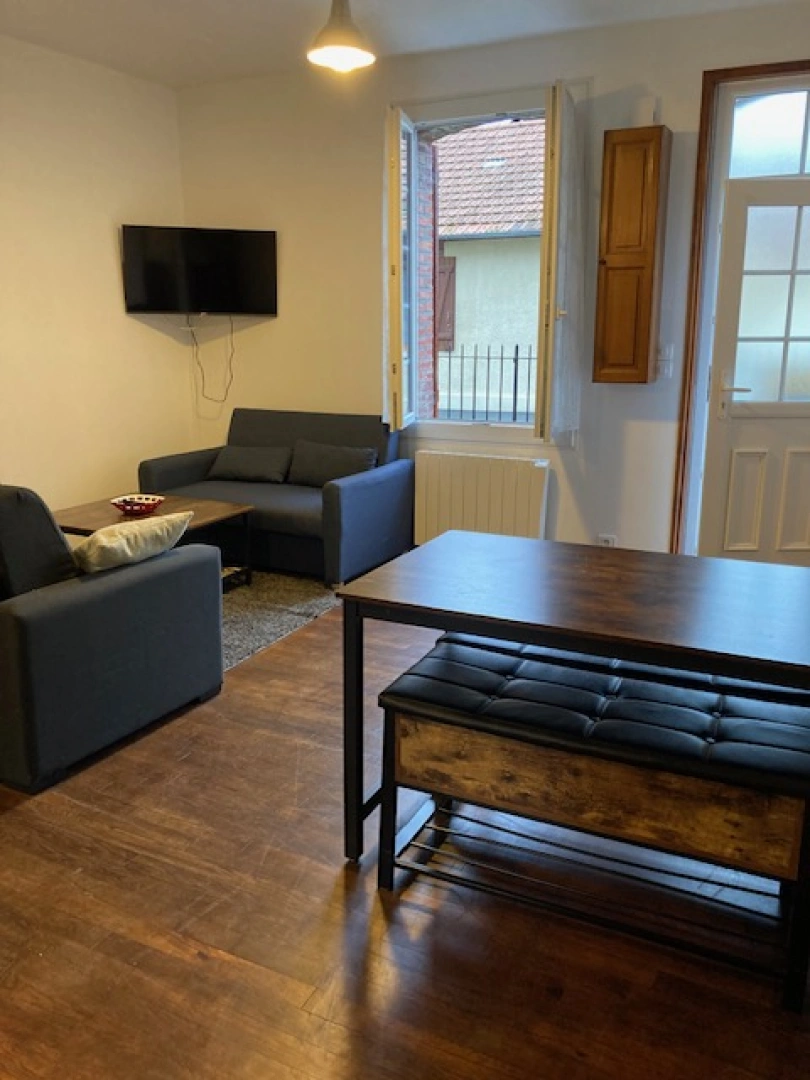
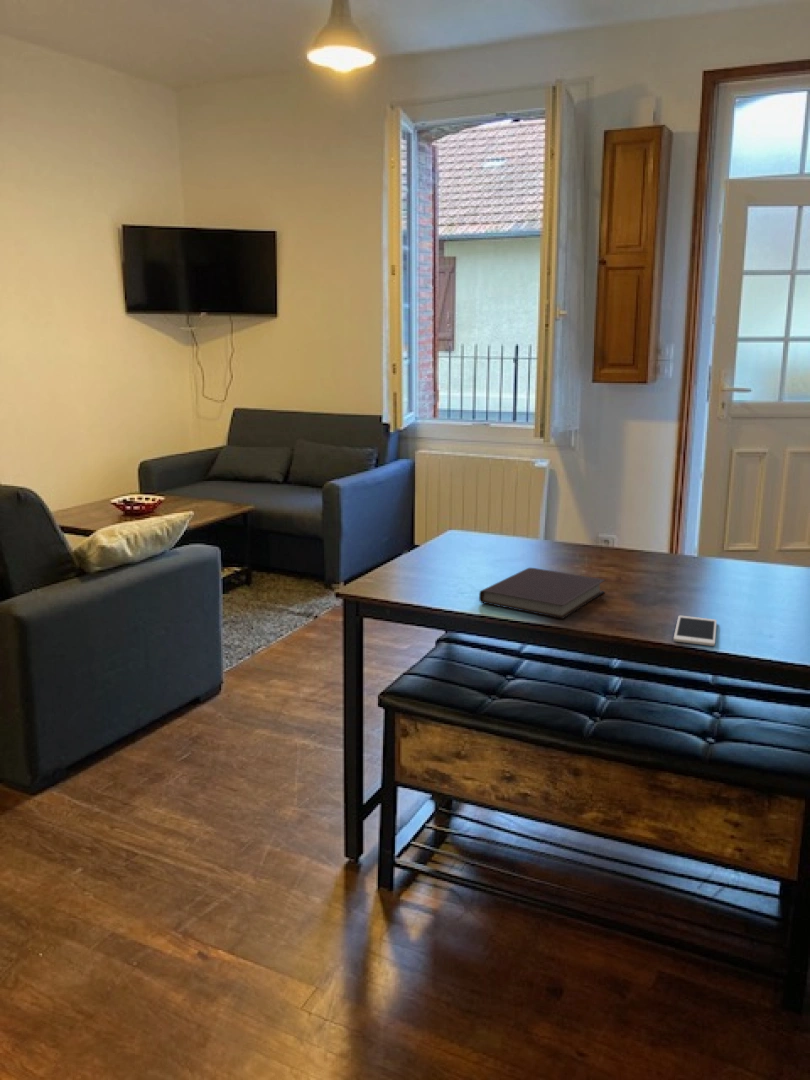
+ cell phone [673,615,718,647]
+ notebook [478,567,606,620]
